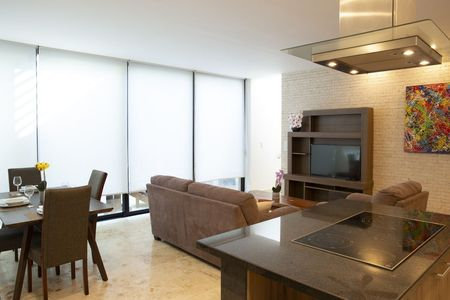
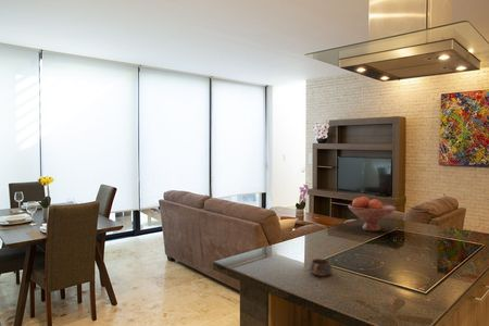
+ cup [310,258,333,277]
+ fruit bowl [347,196,397,233]
